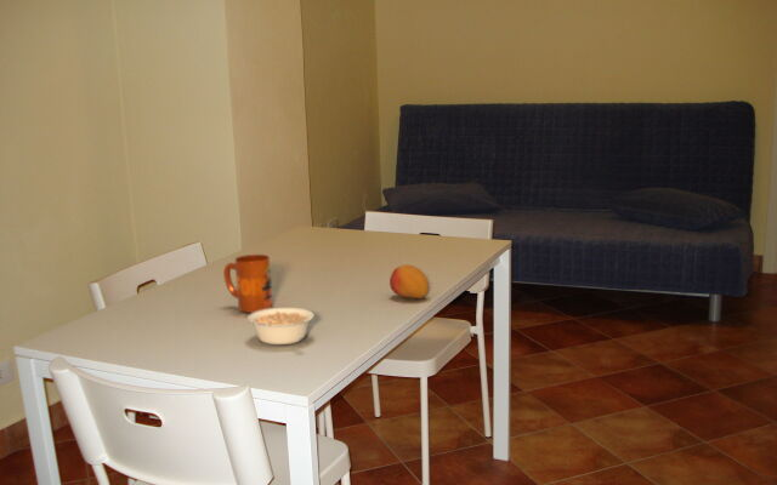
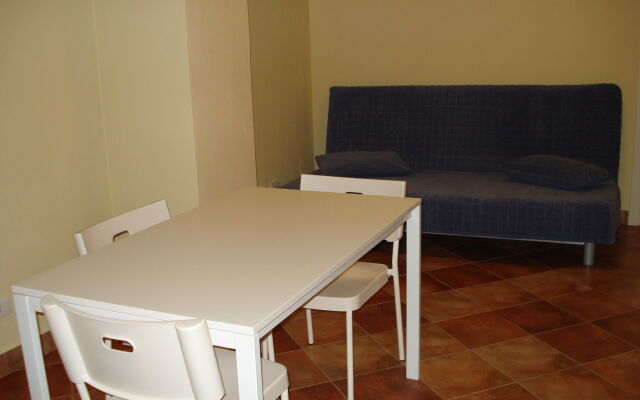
- fruit [388,263,430,299]
- mug [222,253,273,314]
- legume [246,307,316,346]
